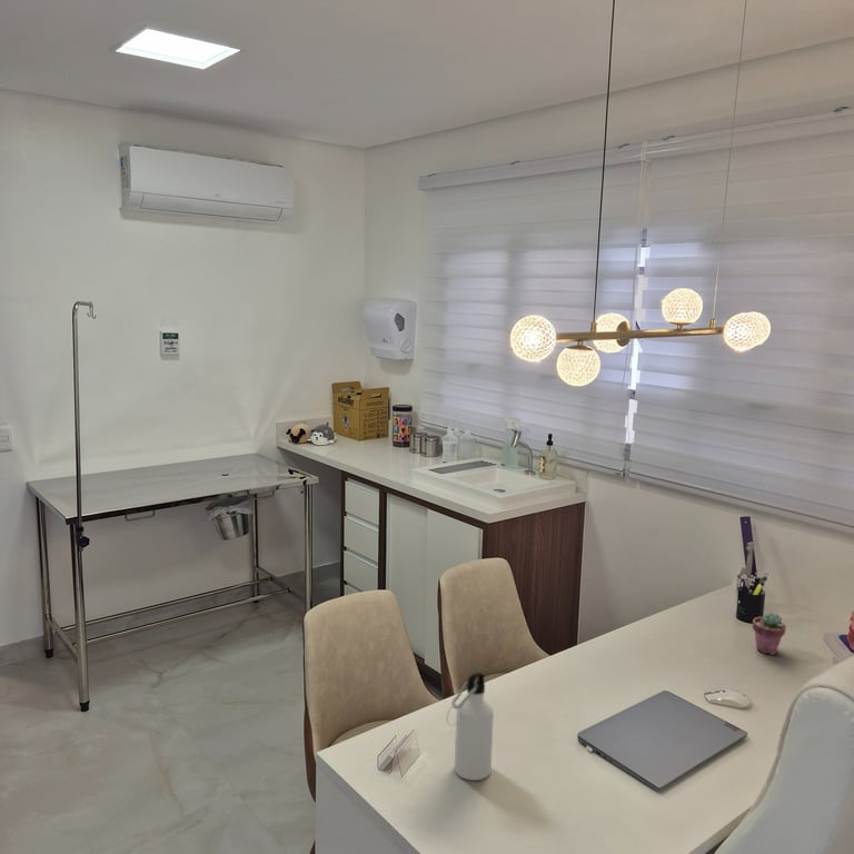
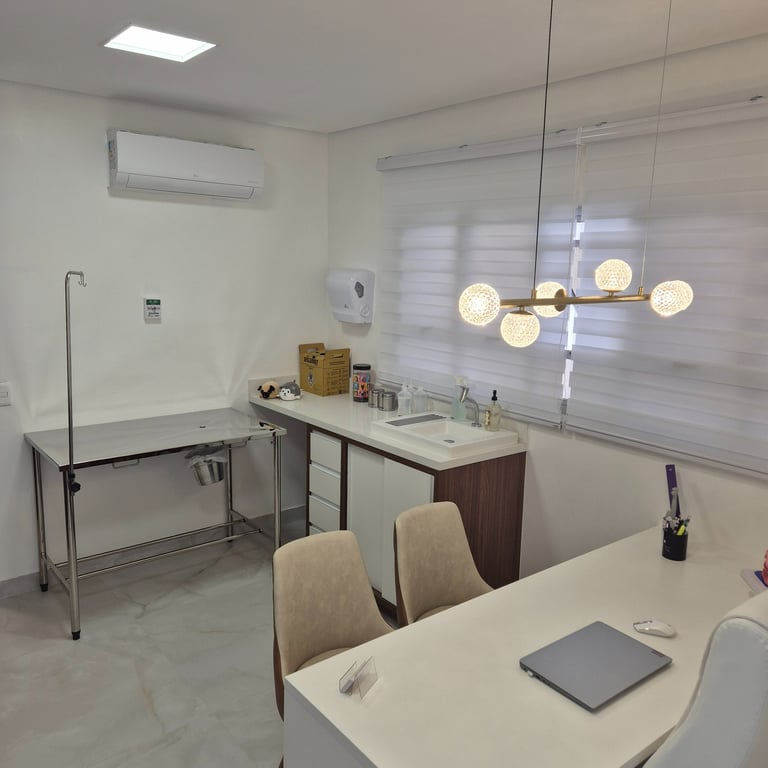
- potted succulent [752,610,787,656]
- water bottle [446,672,495,782]
